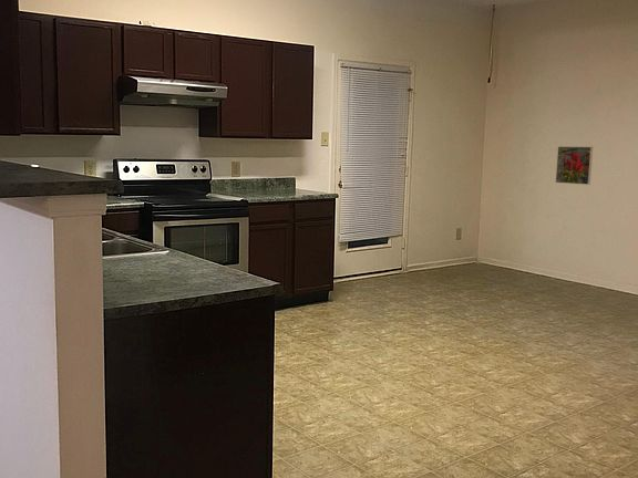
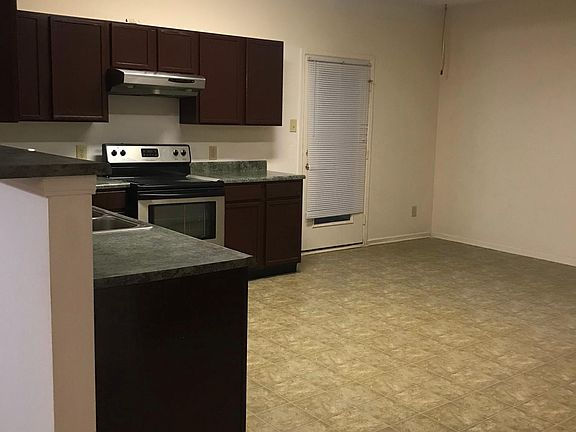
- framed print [555,145,594,186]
